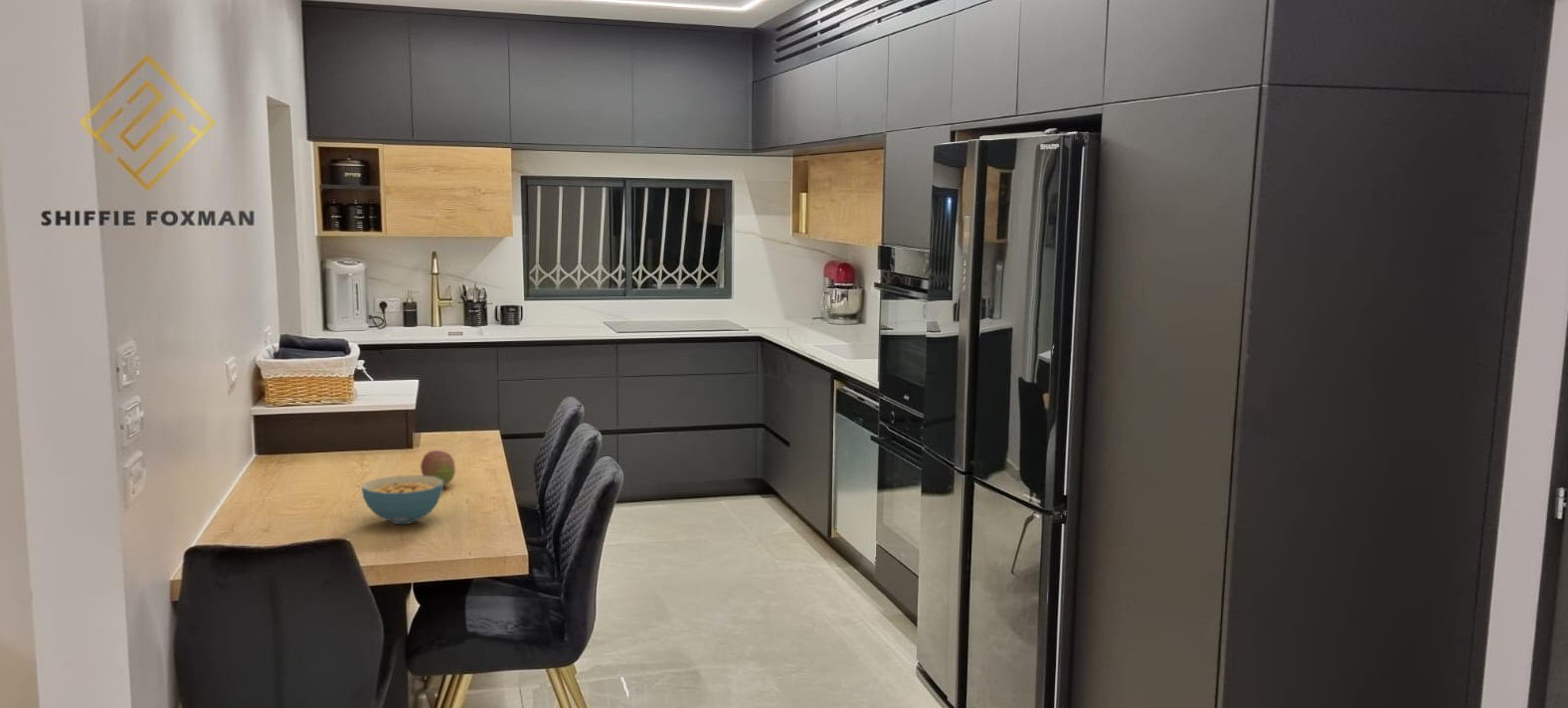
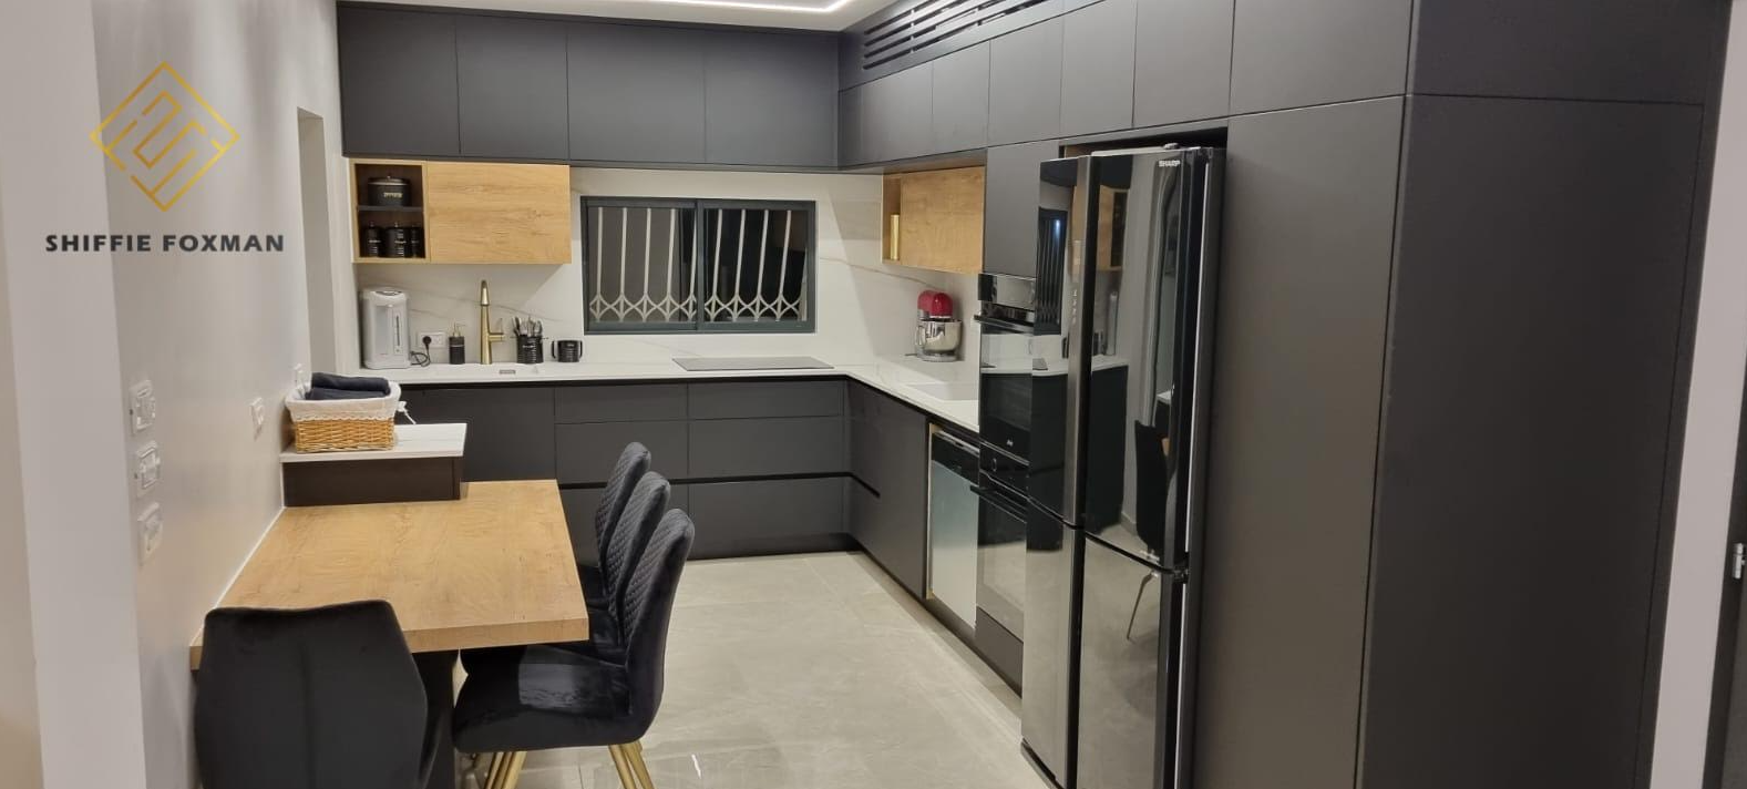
- cereal bowl [361,474,444,525]
- fruit [420,449,456,486]
